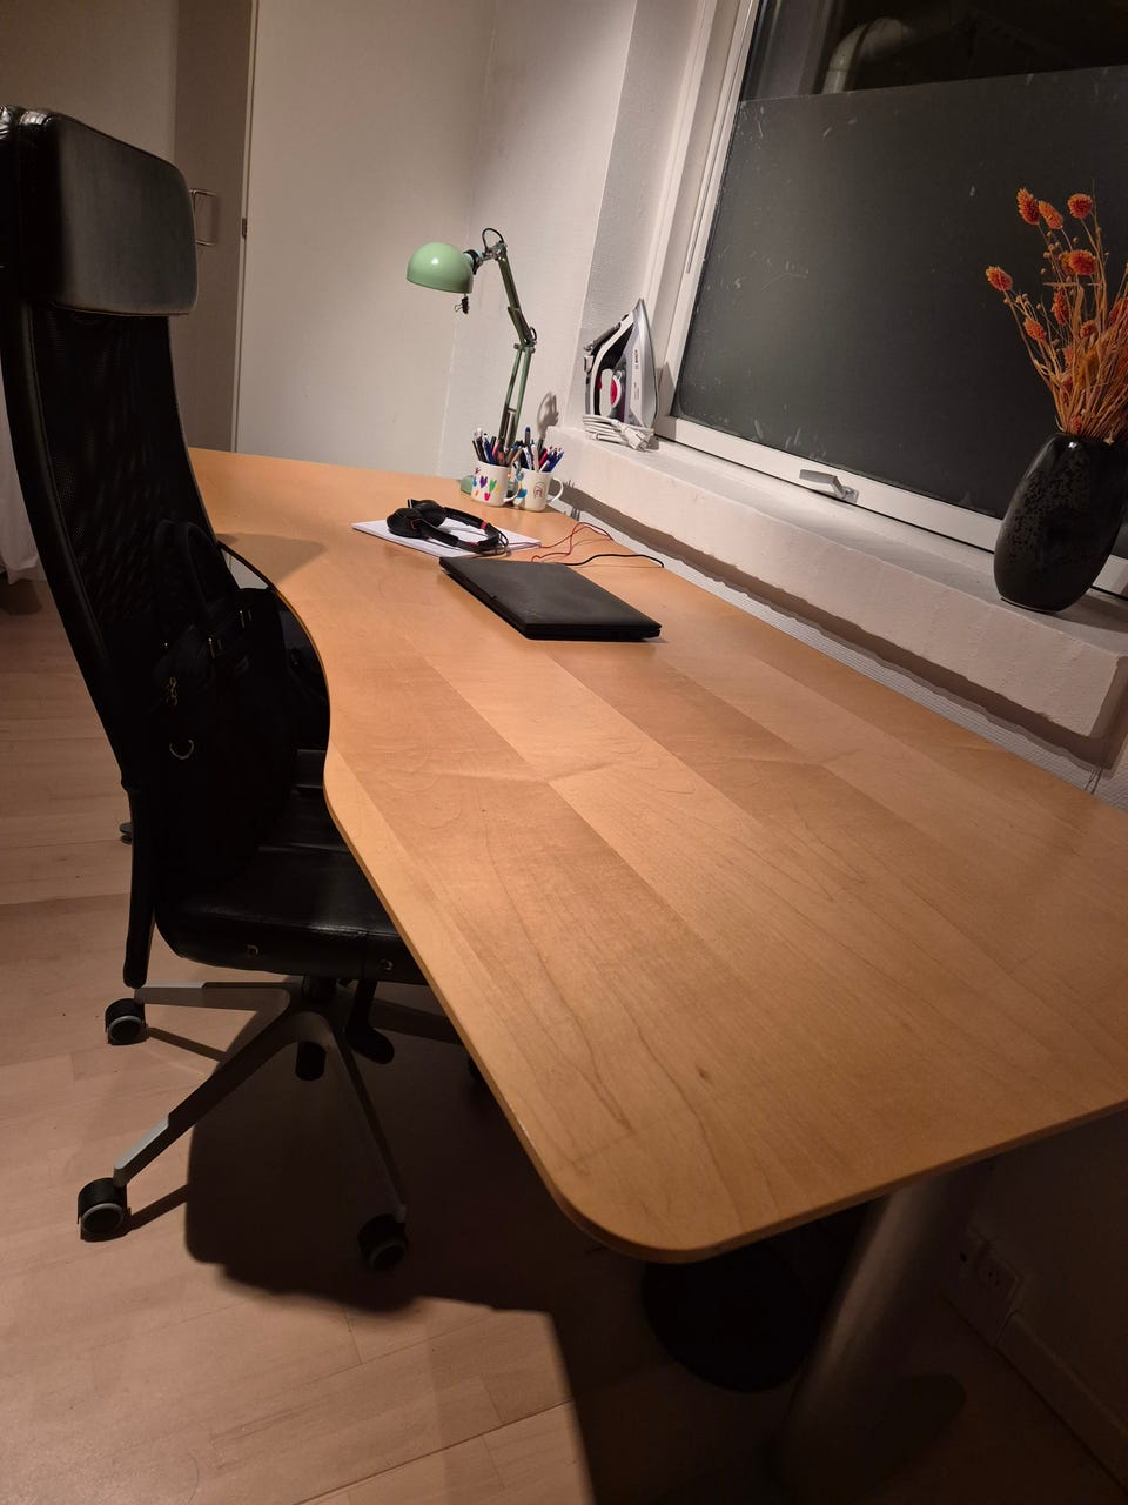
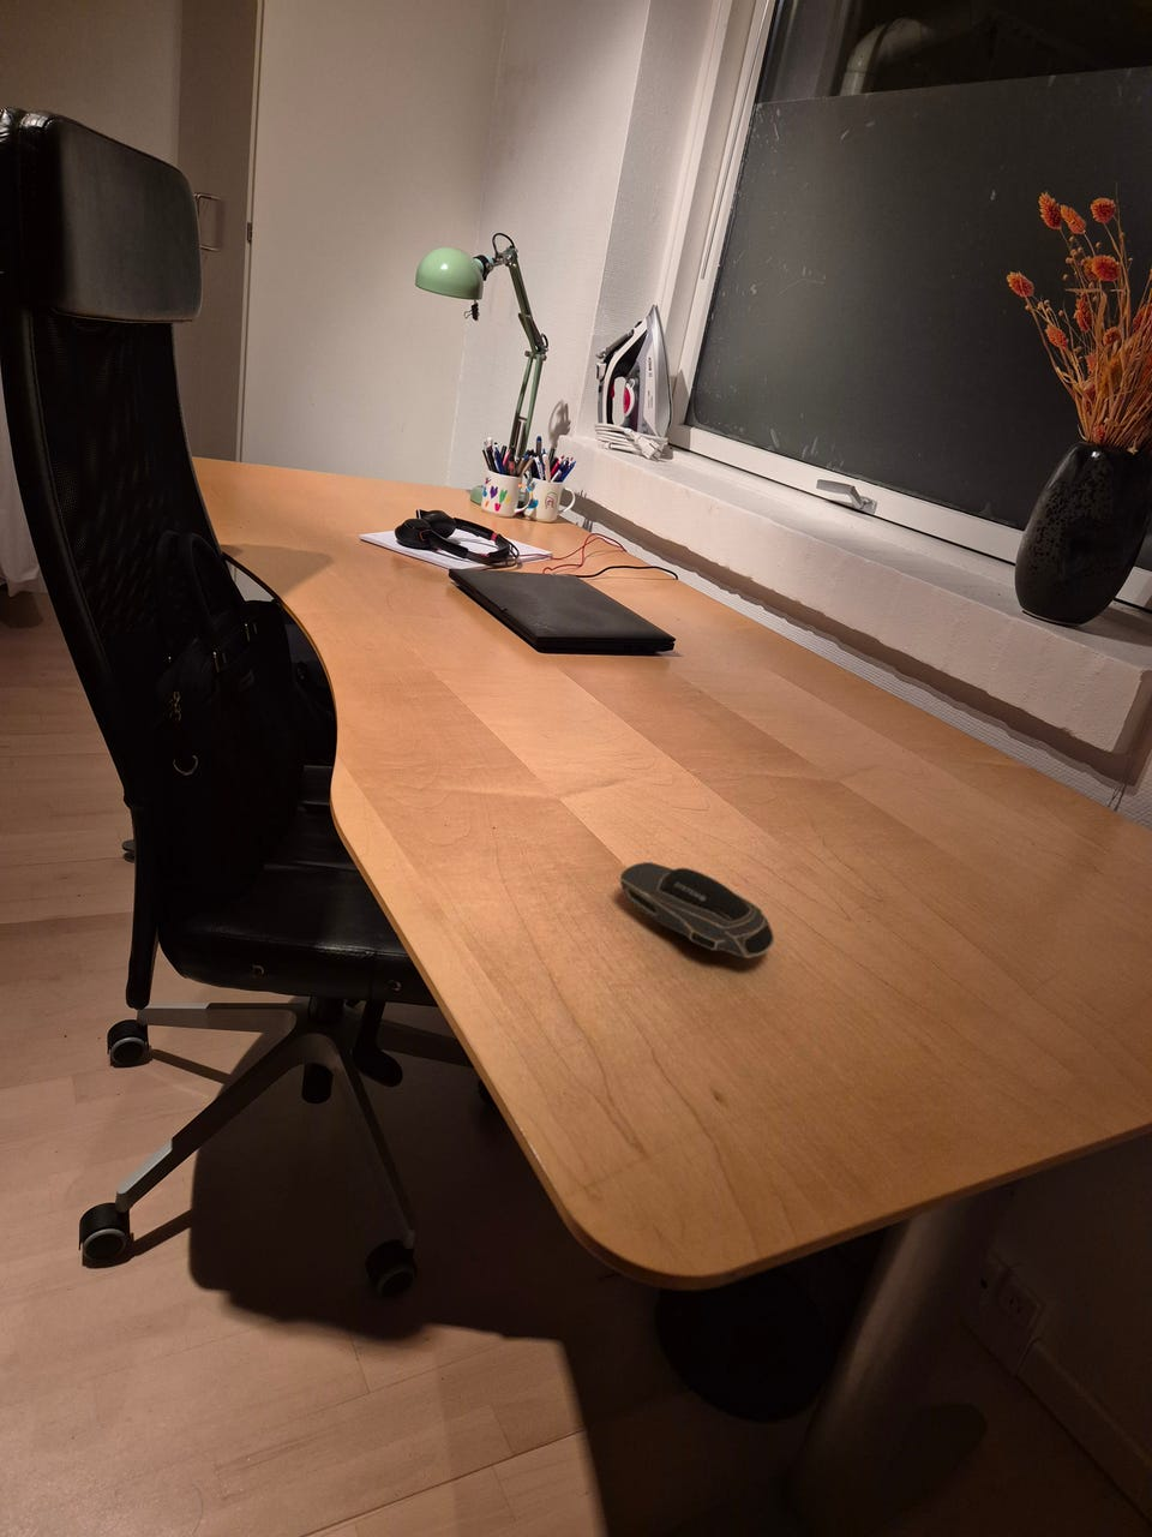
+ computer mouse [618,860,776,960]
